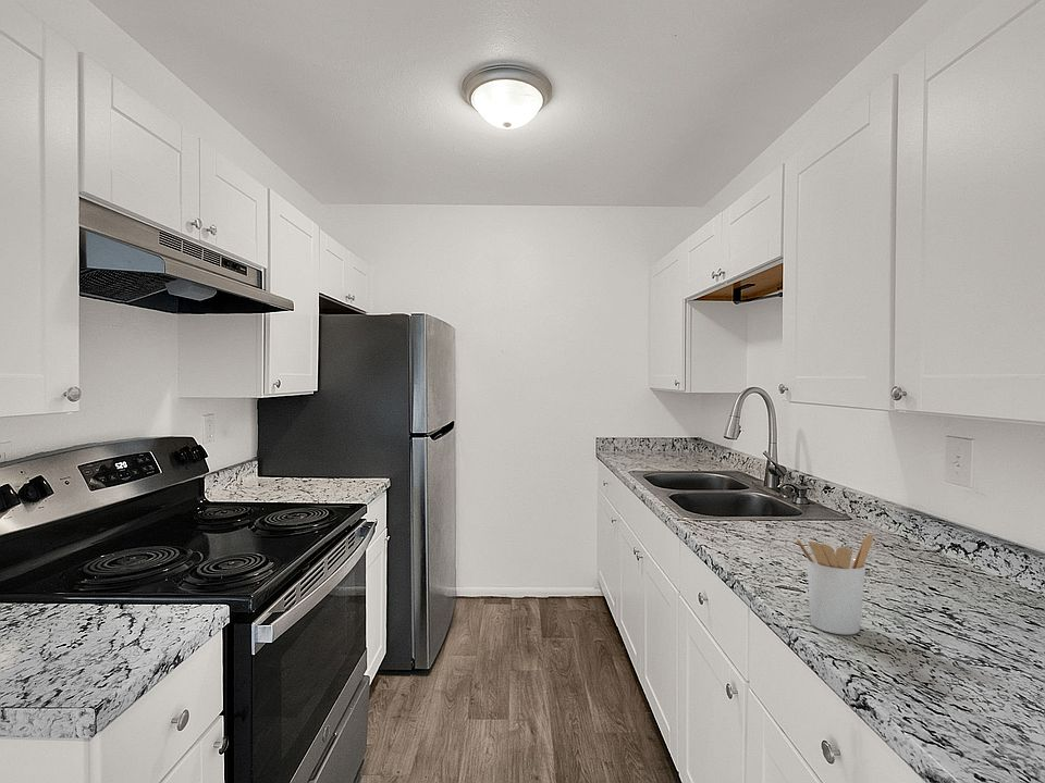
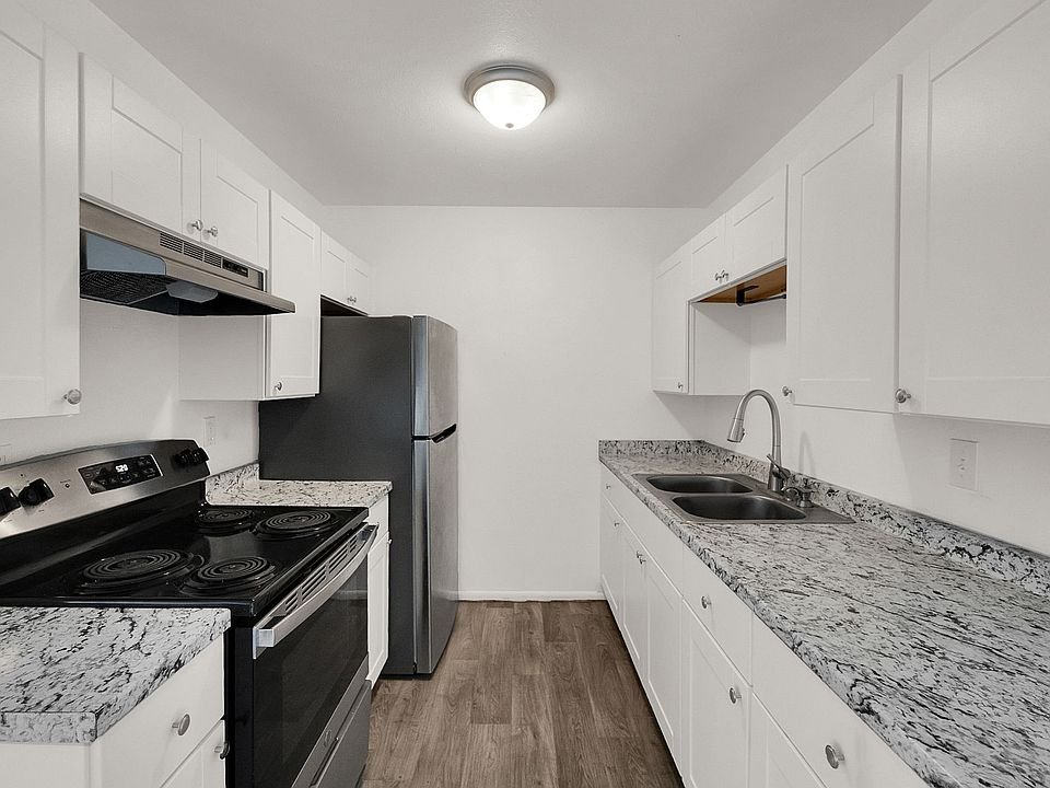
- utensil holder [795,533,874,636]
